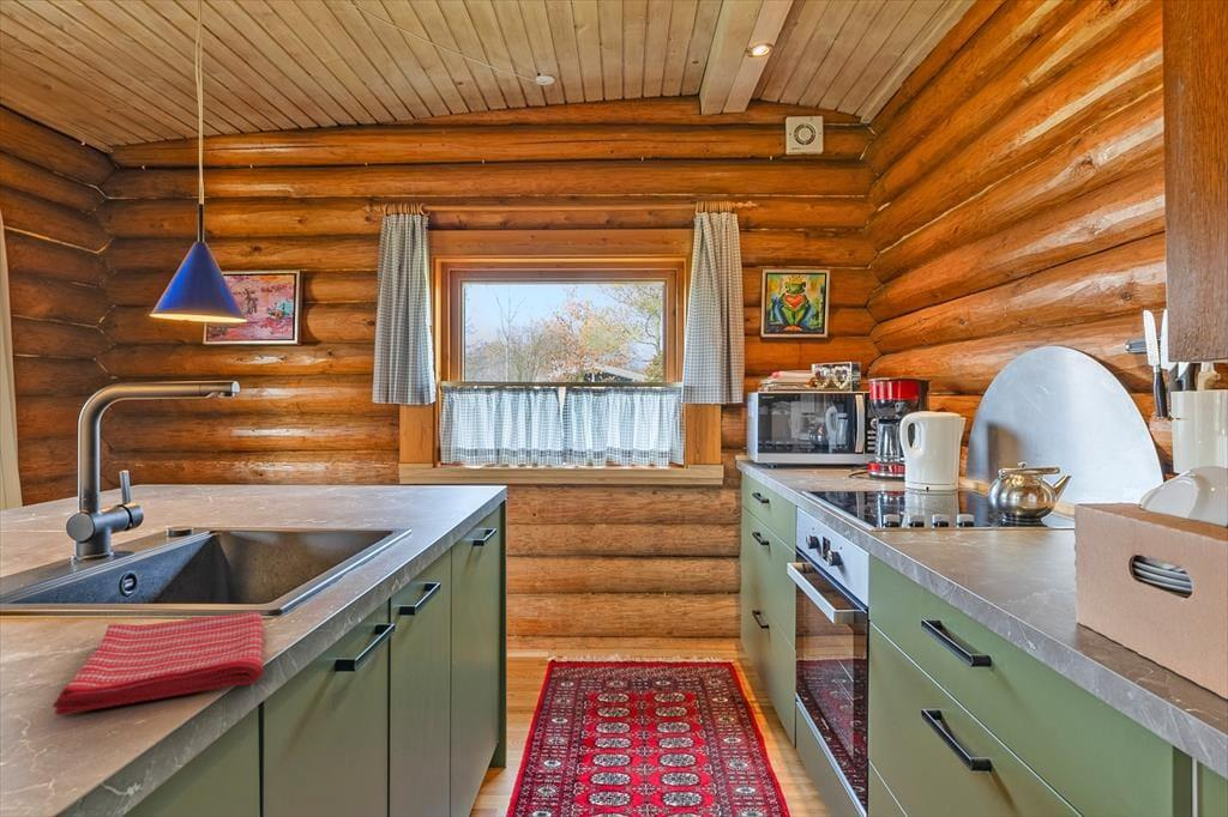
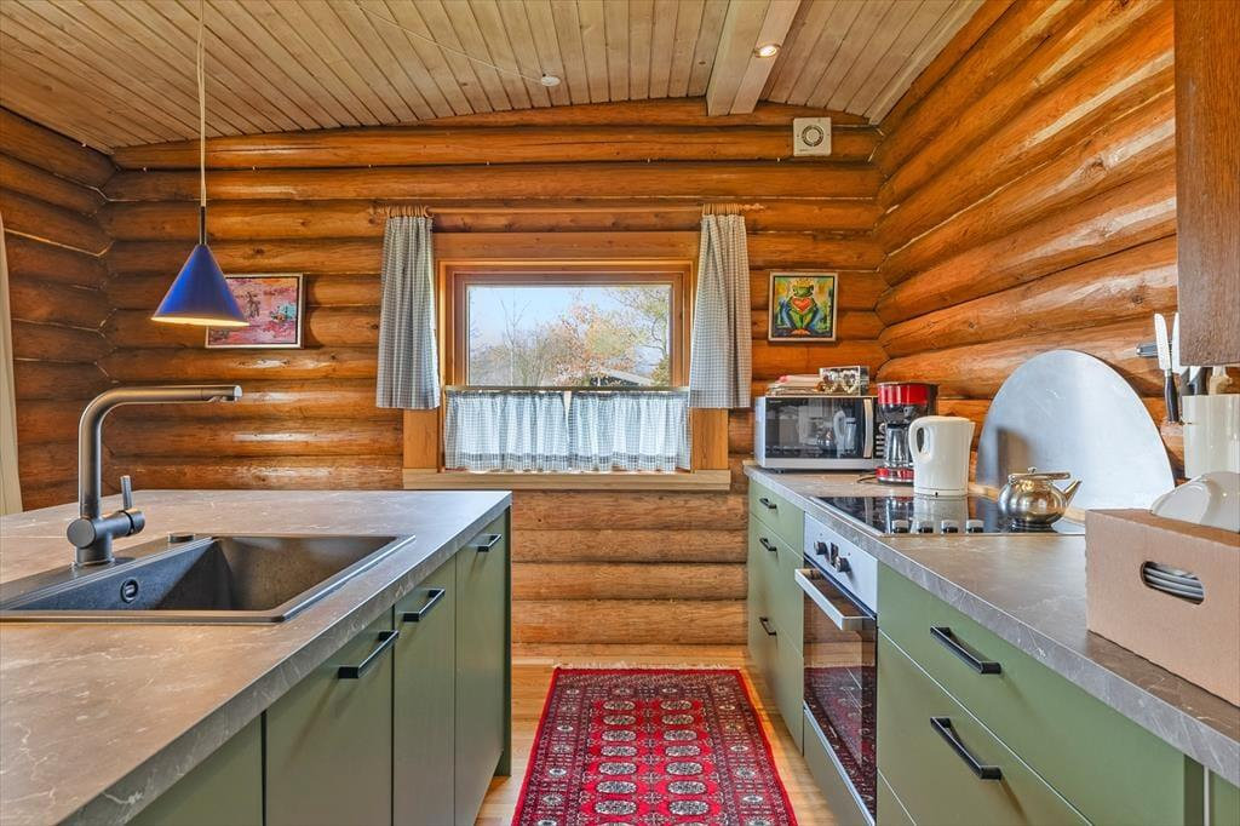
- dish towel [52,611,265,716]
